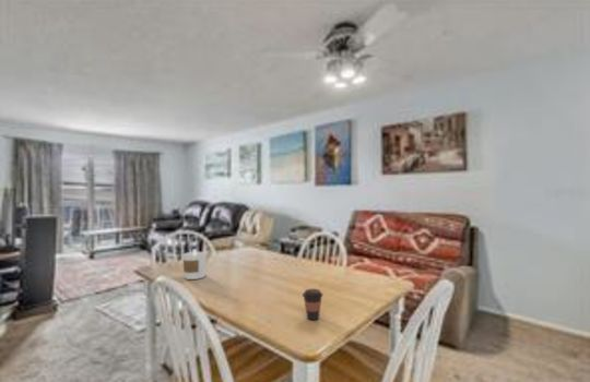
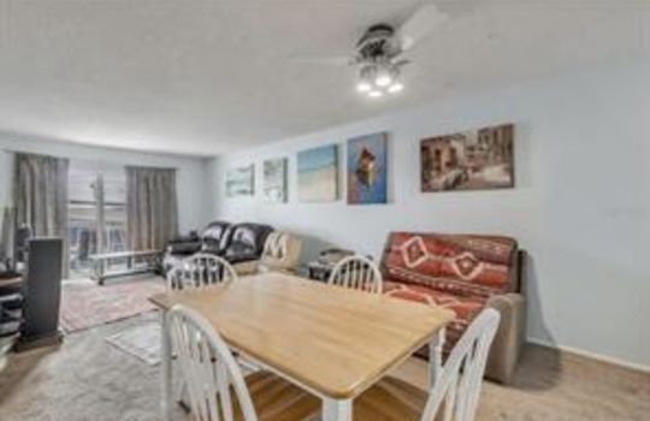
- coffee cup [302,288,324,321]
- candle [181,248,208,280]
